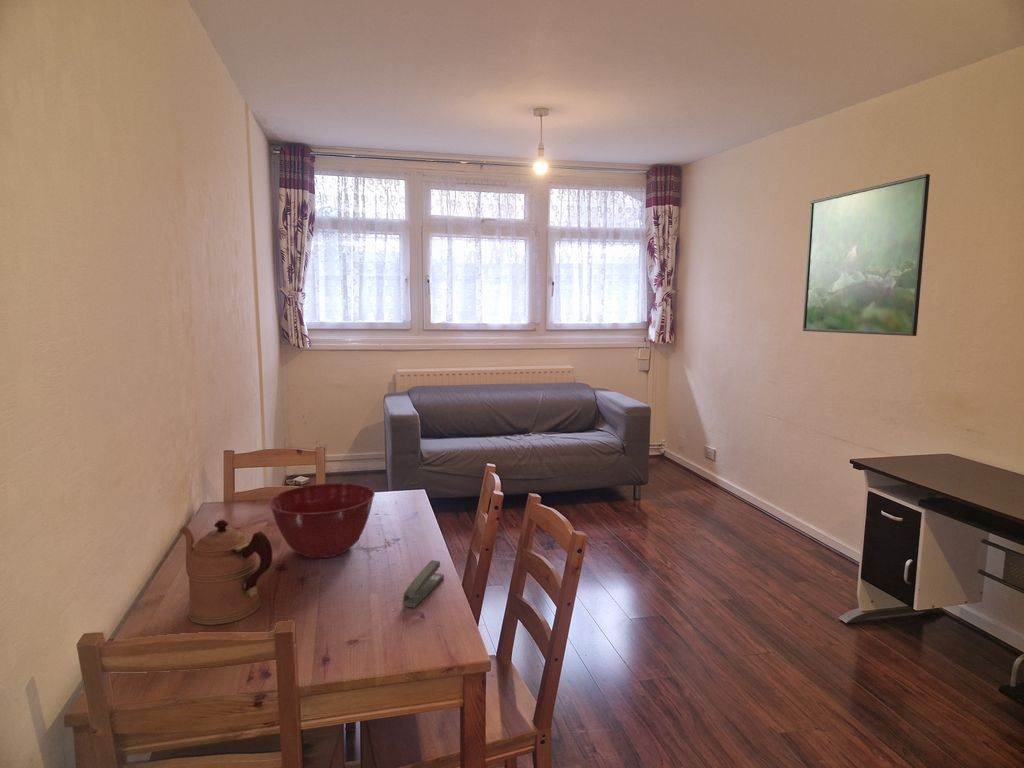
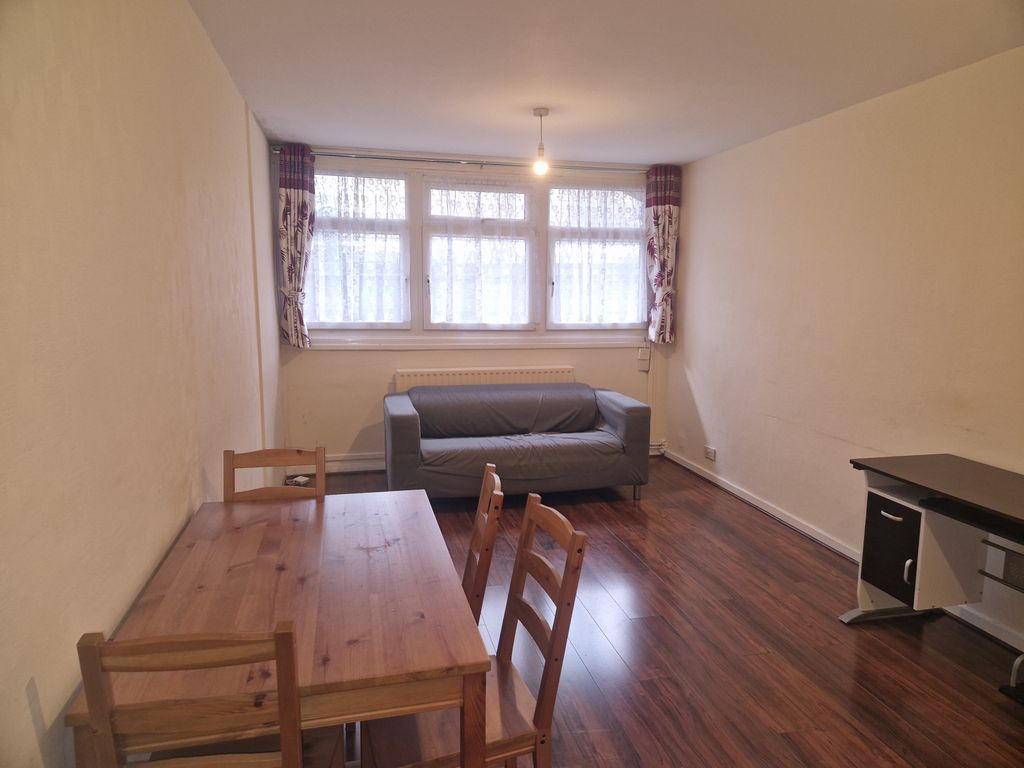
- mixing bowl [268,482,376,559]
- stapler [401,559,445,609]
- coffeepot [179,518,274,626]
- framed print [802,173,931,337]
